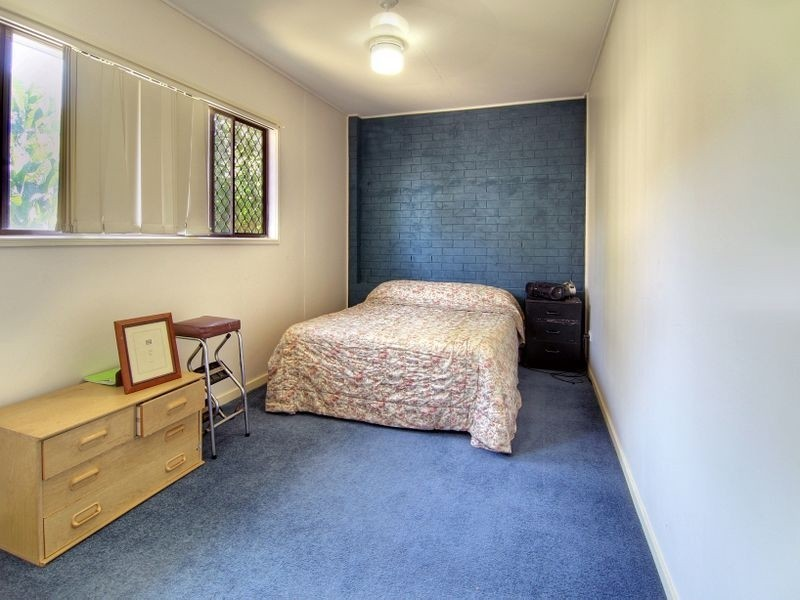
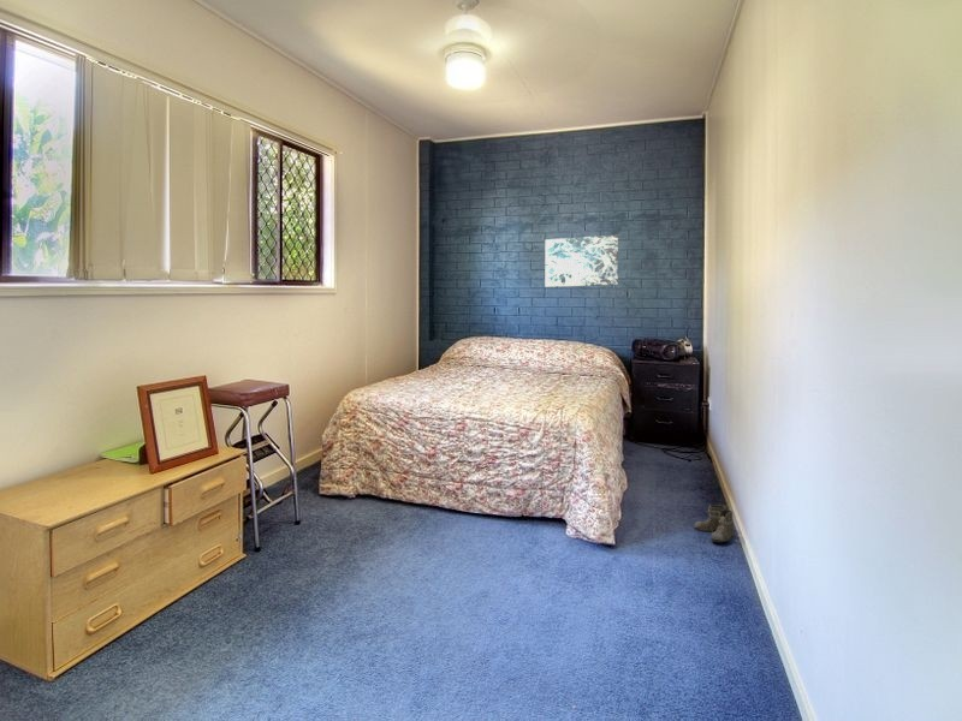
+ wall art [544,234,619,288]
+ boots [693,503,736,543]
